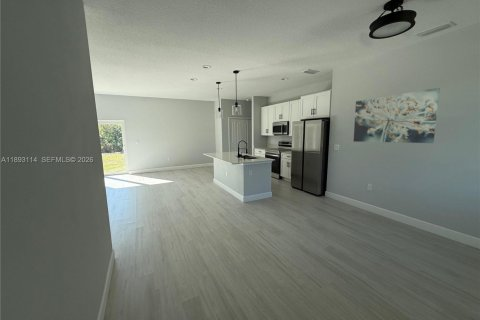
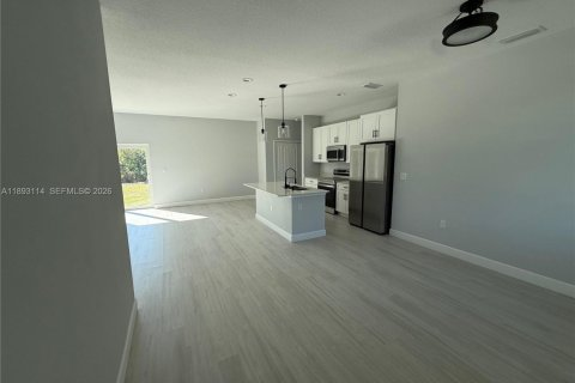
- wall art [353,87,441,144]
